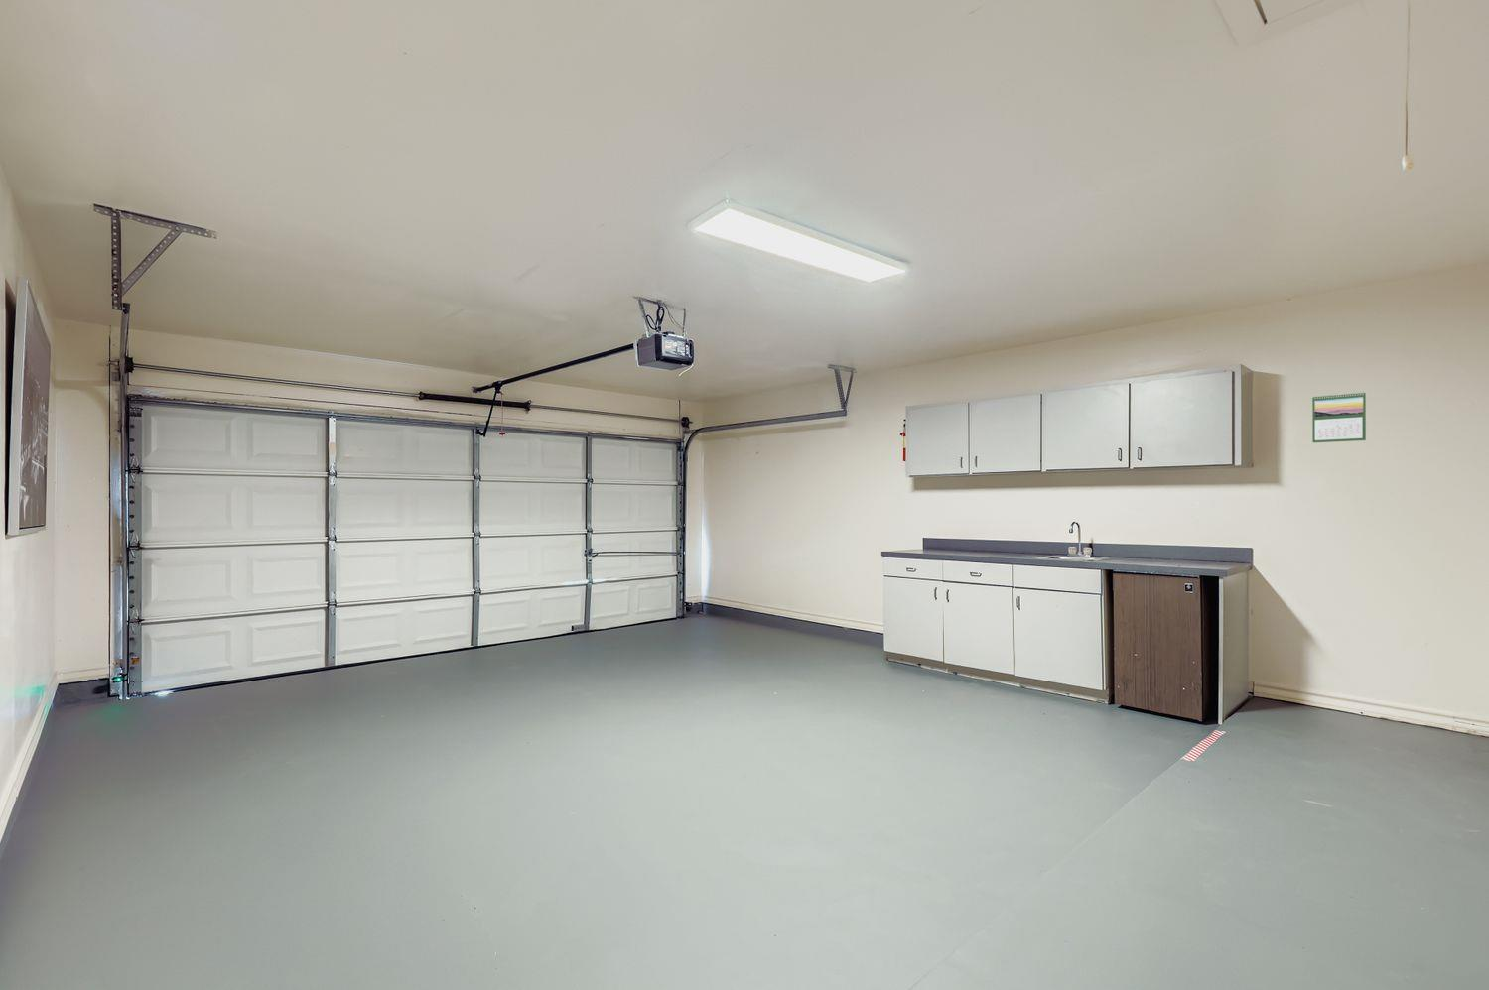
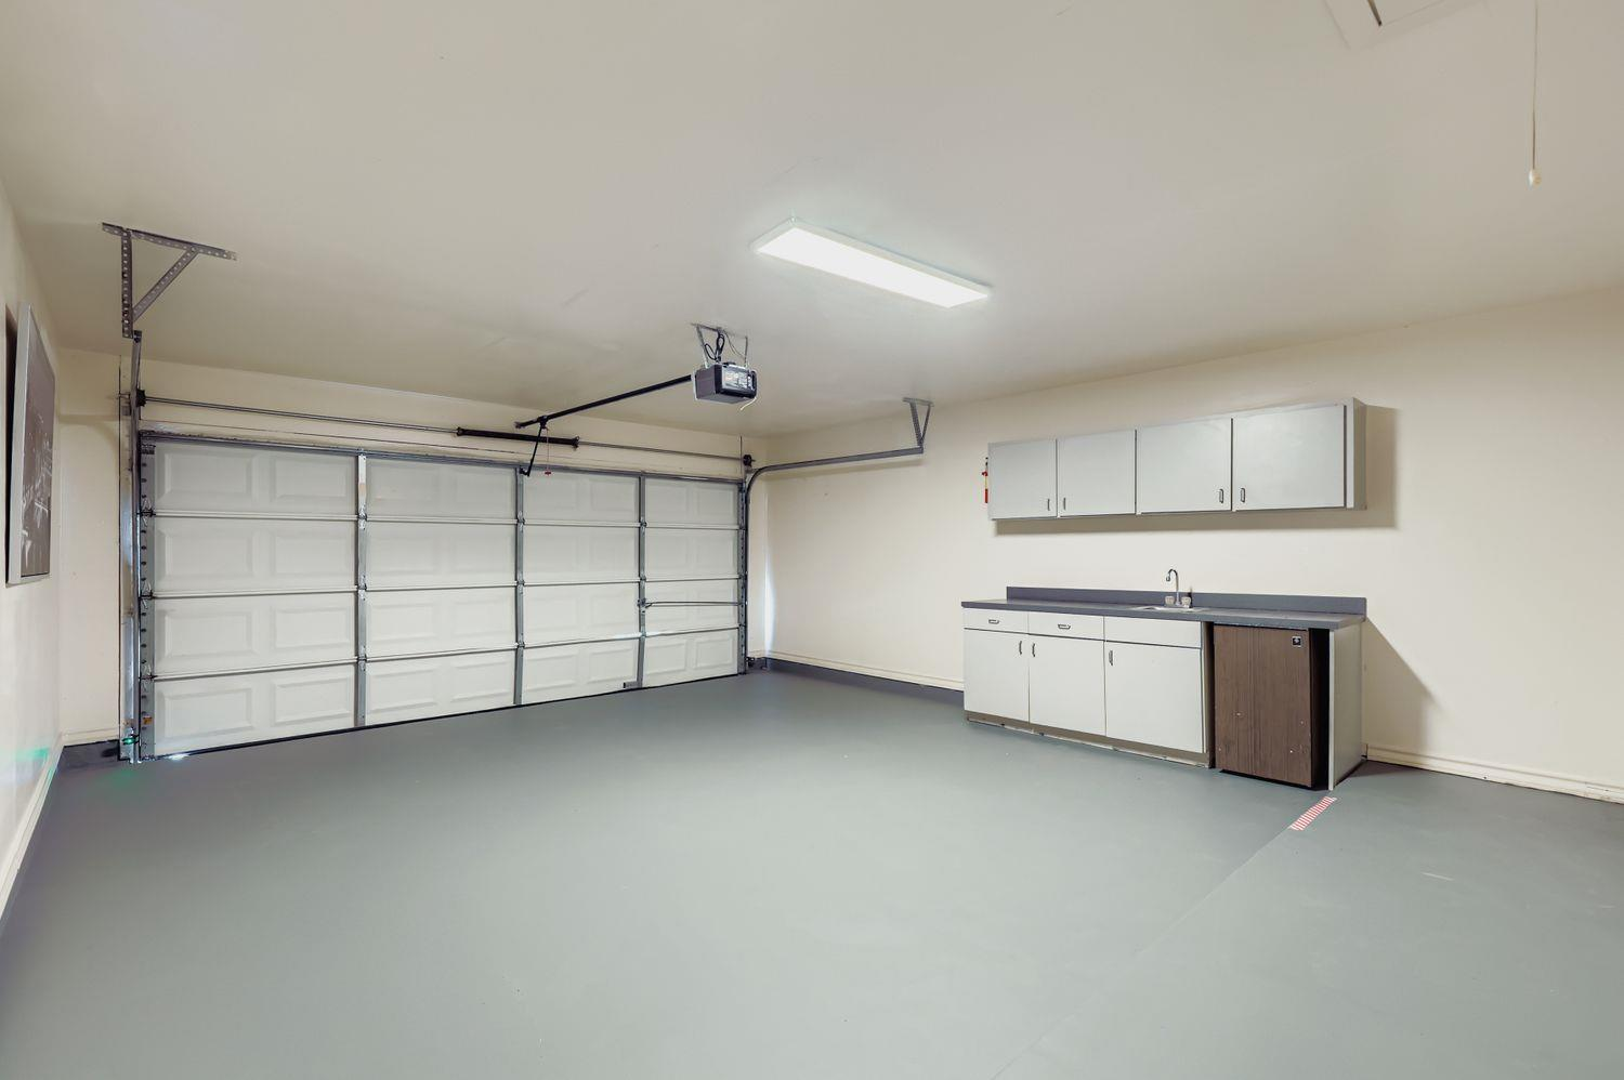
- calendar [1311,391,1367,443]
